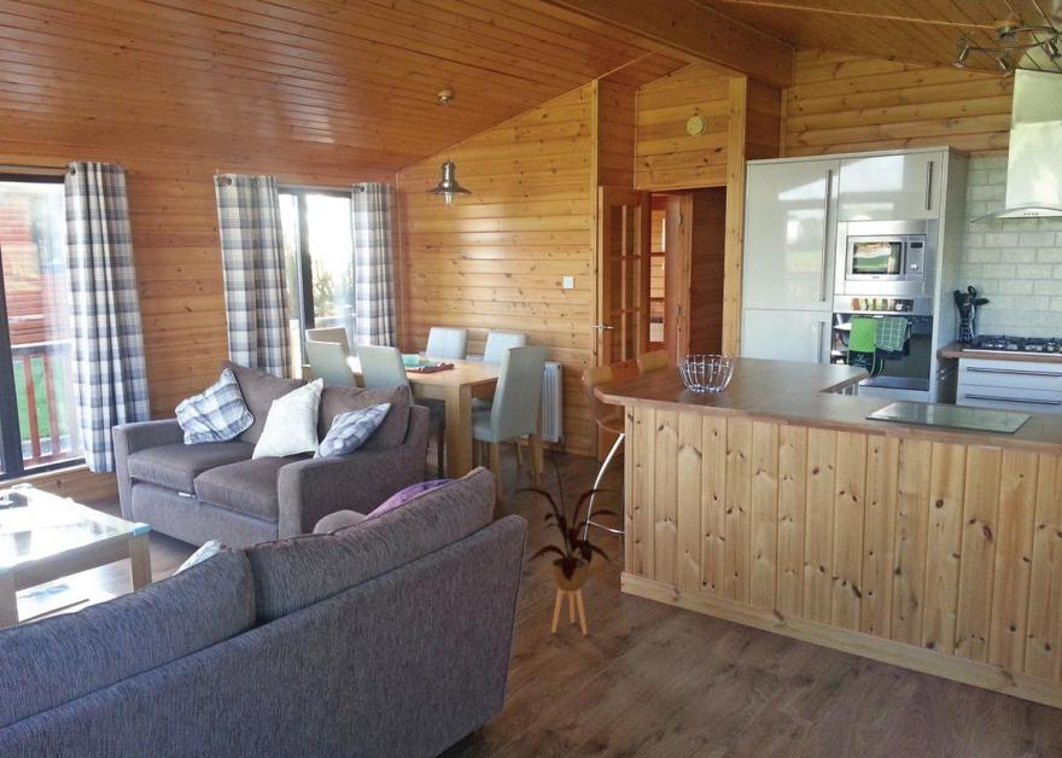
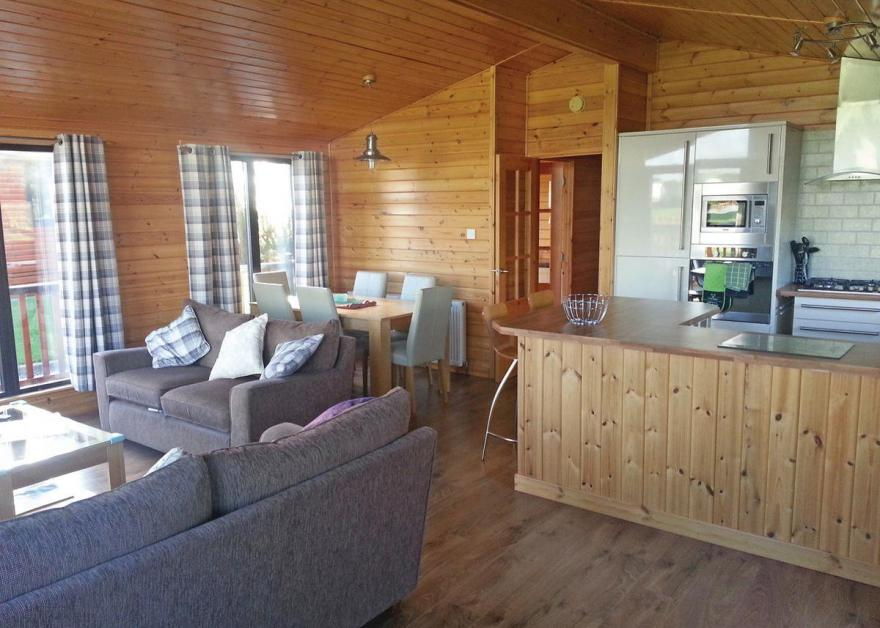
- house plant [512,454,622,636]
